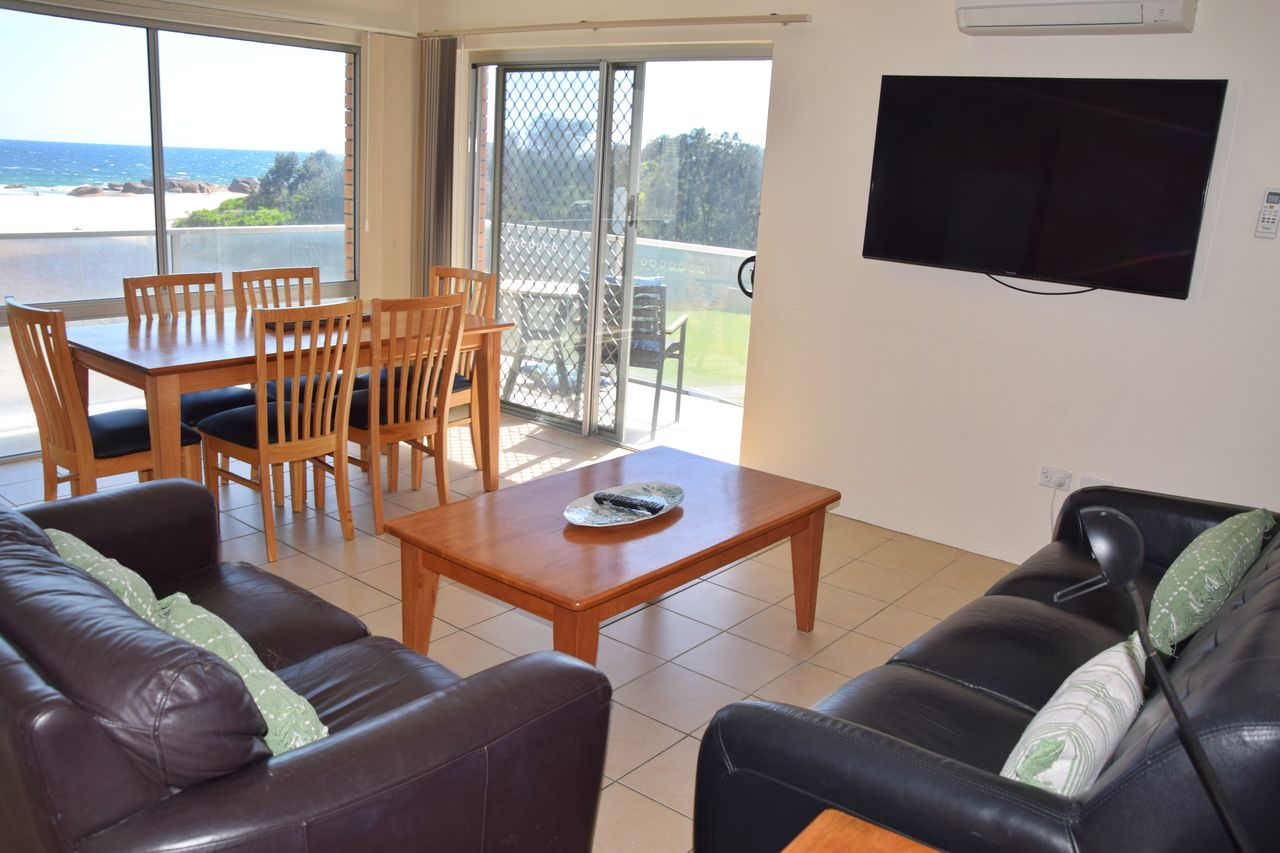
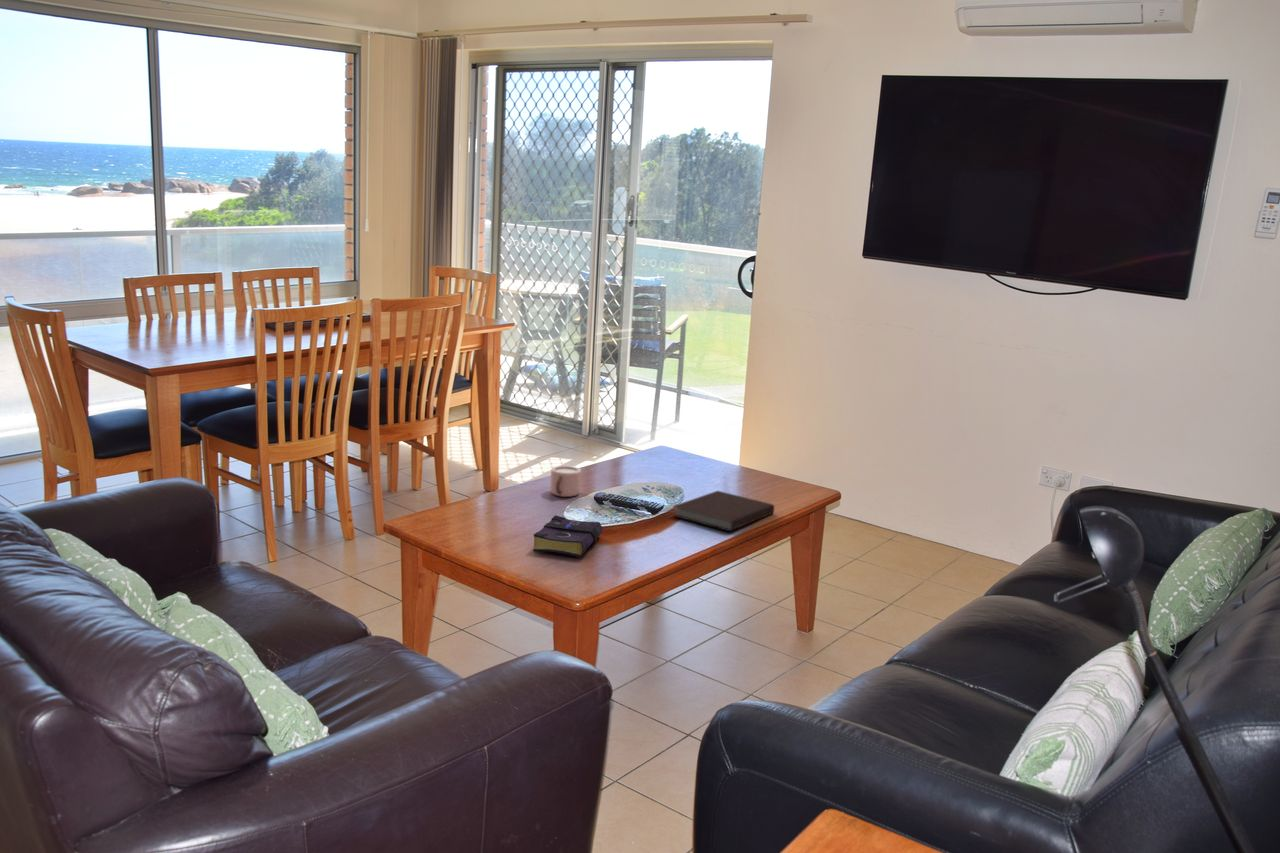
+ book [532,514,603,558]
+ mug [549,465,582,498]
+ notebook [671,490,775,532]
